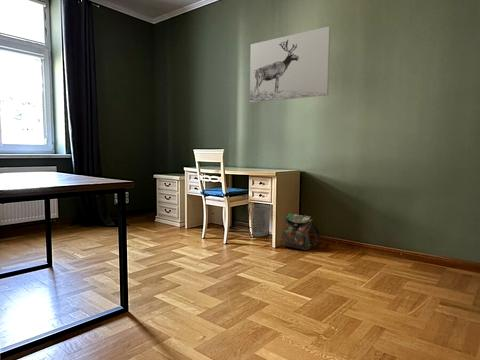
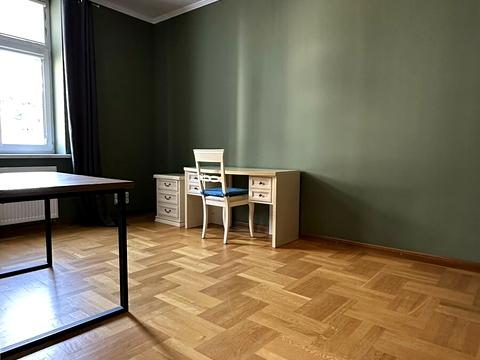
- wastebasket [247,203,272,237]
- wall art [249,26,332,103]
- backpack [282,213,323,251]
